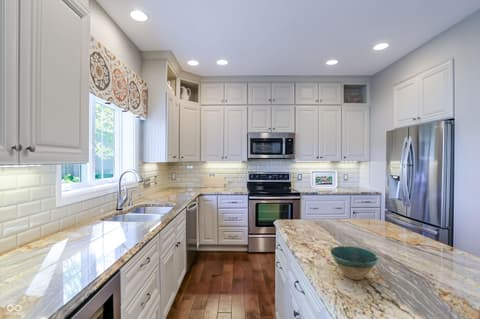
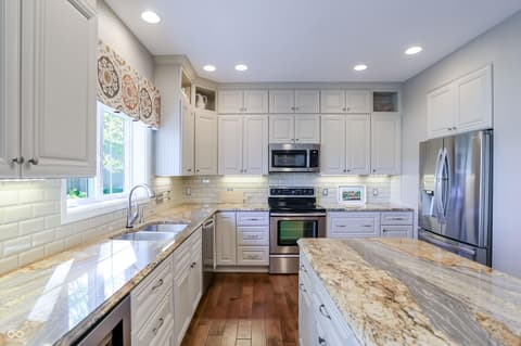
- bowl [329,245,380,281]
